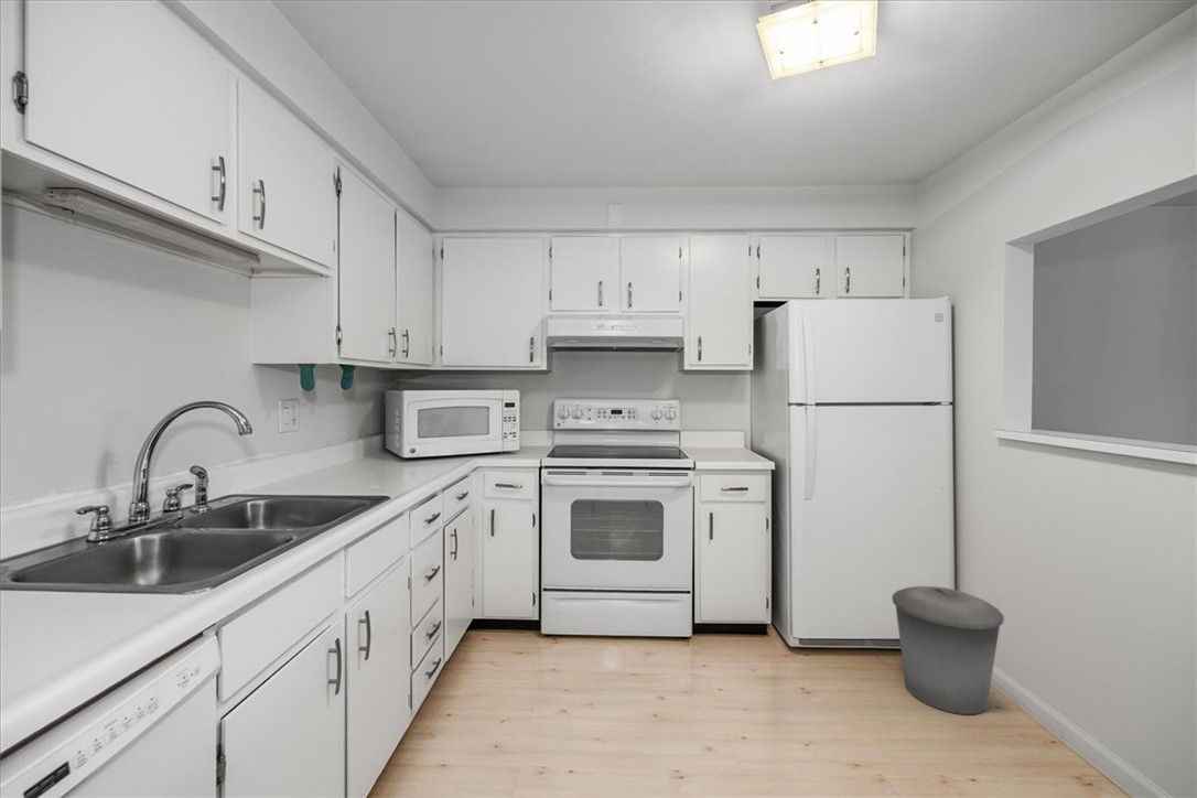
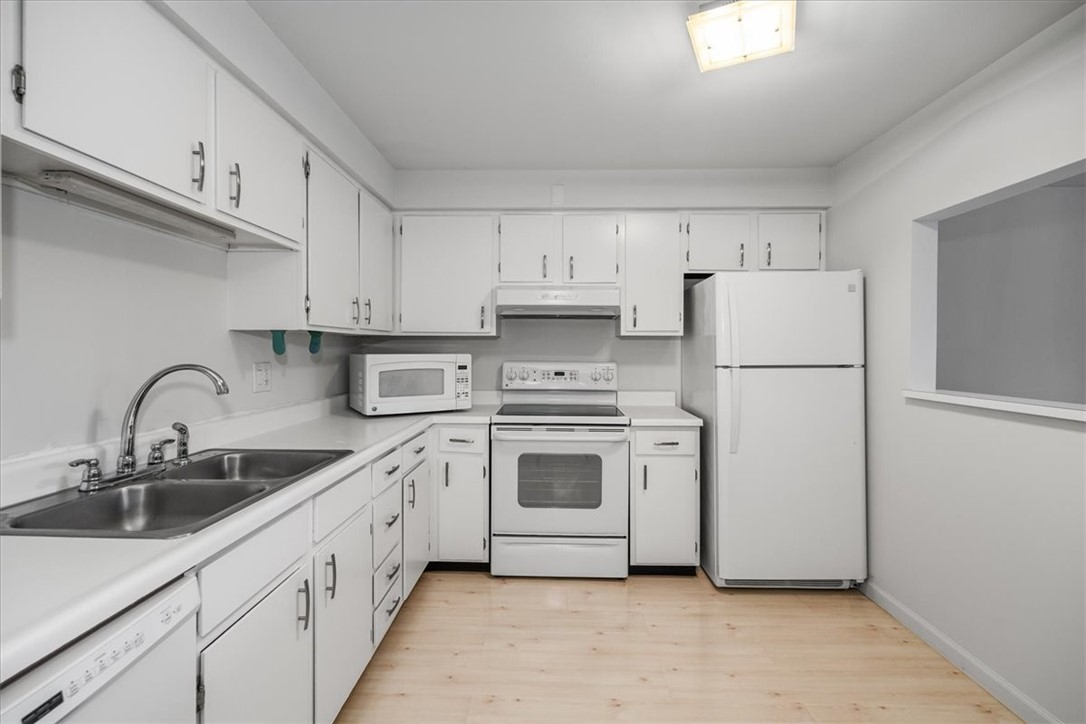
- trash can [891,585,1005,715]
